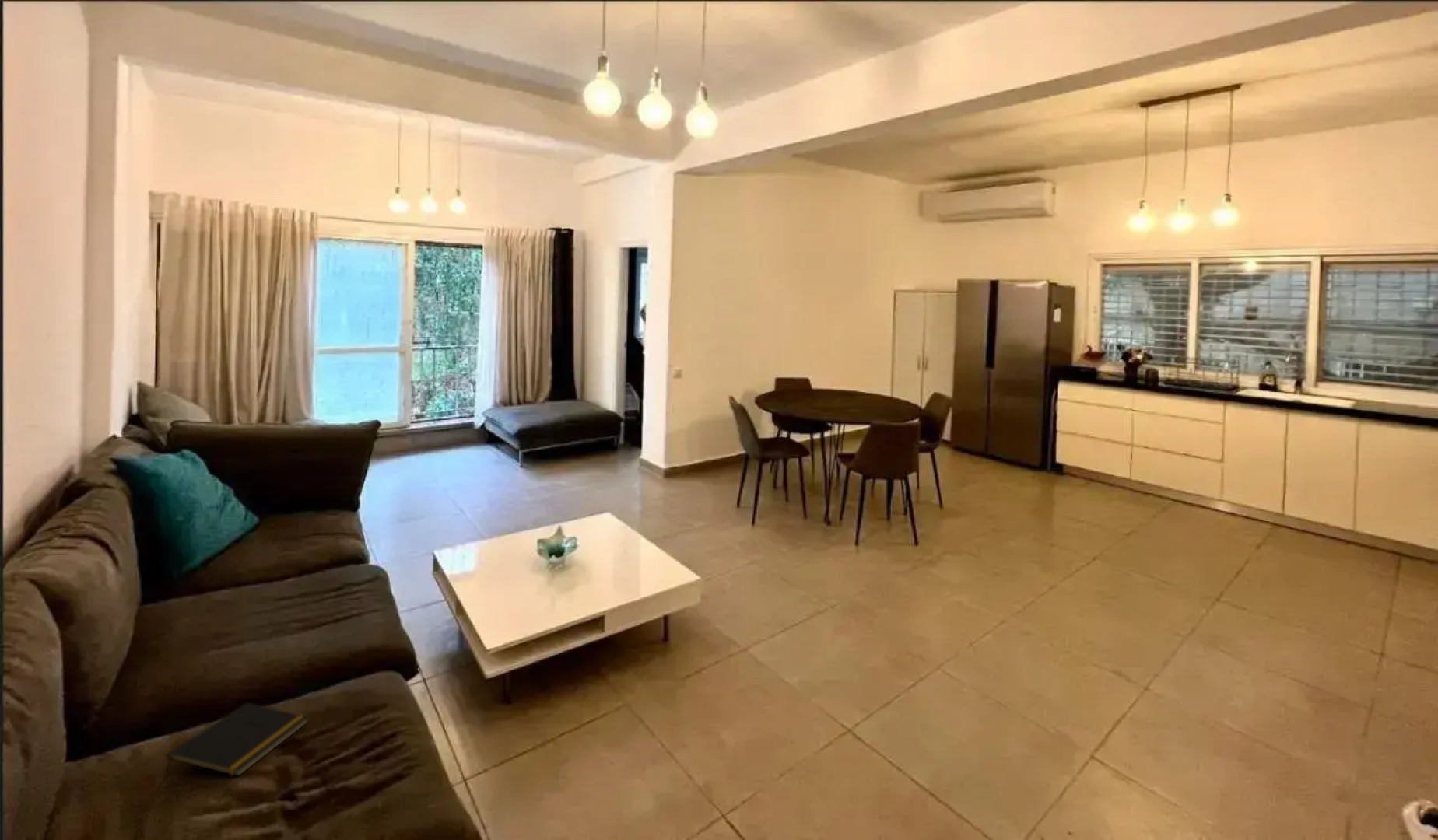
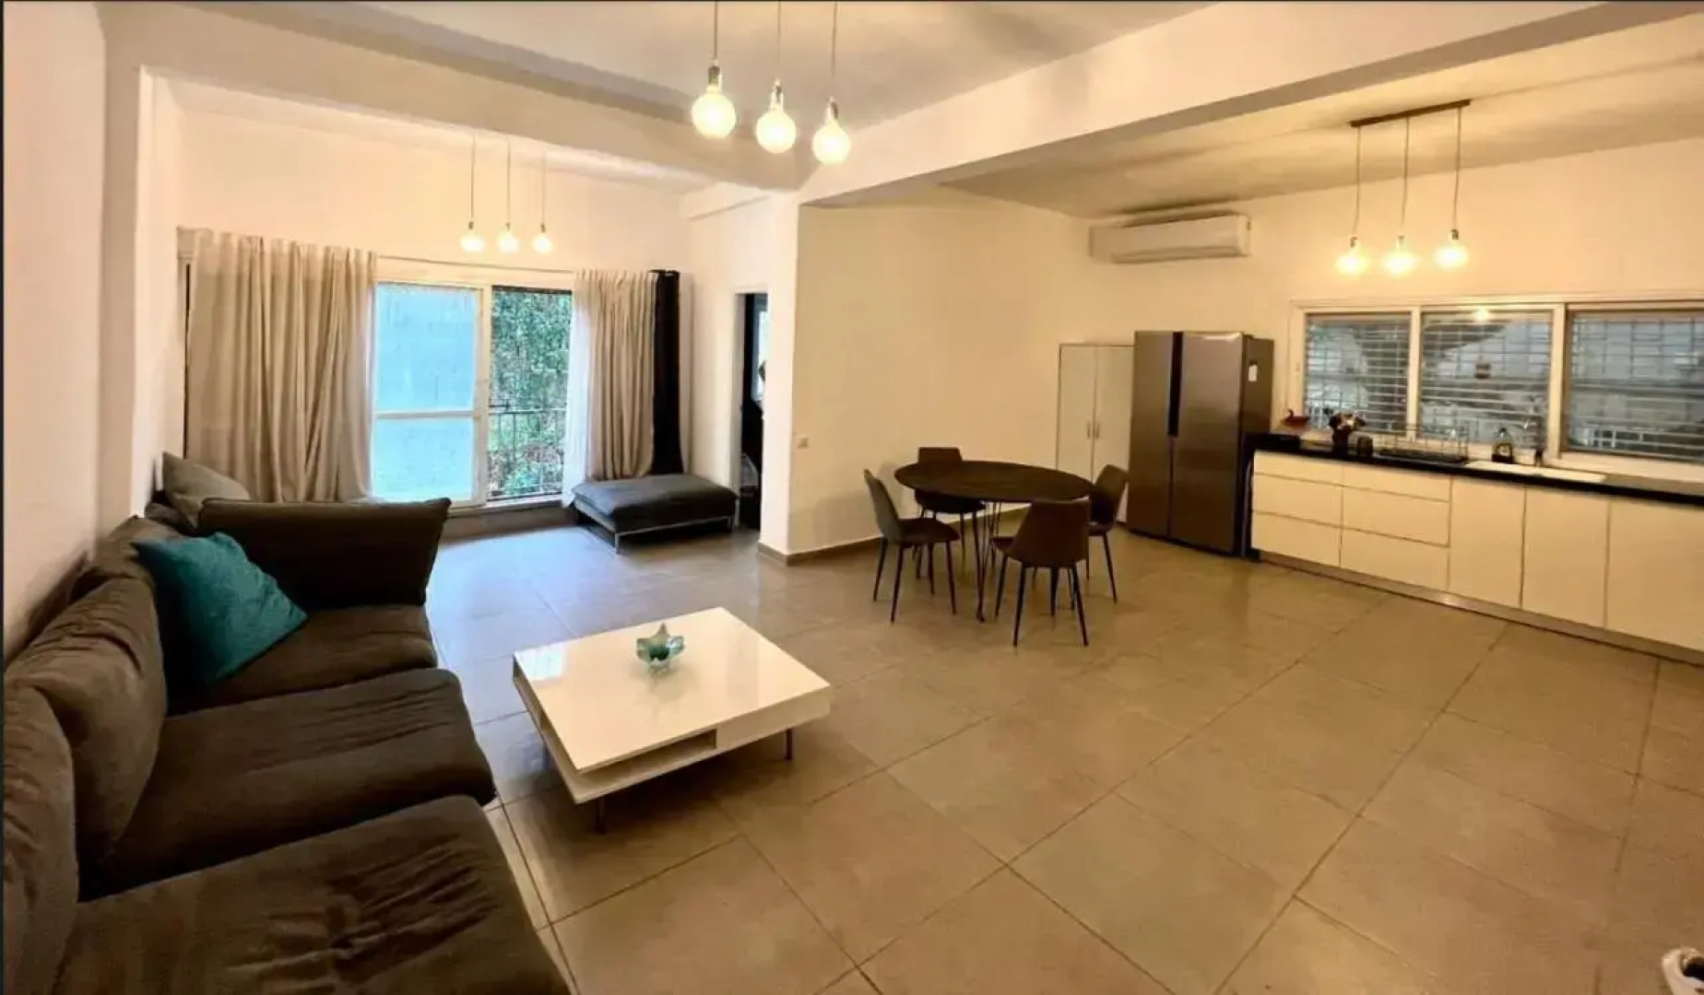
- notepad [165,702,309,777]
